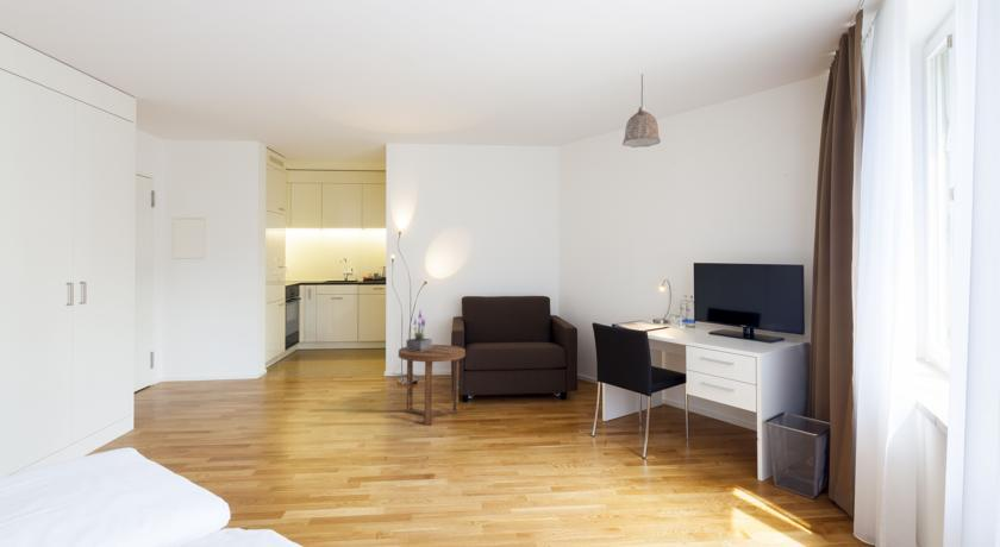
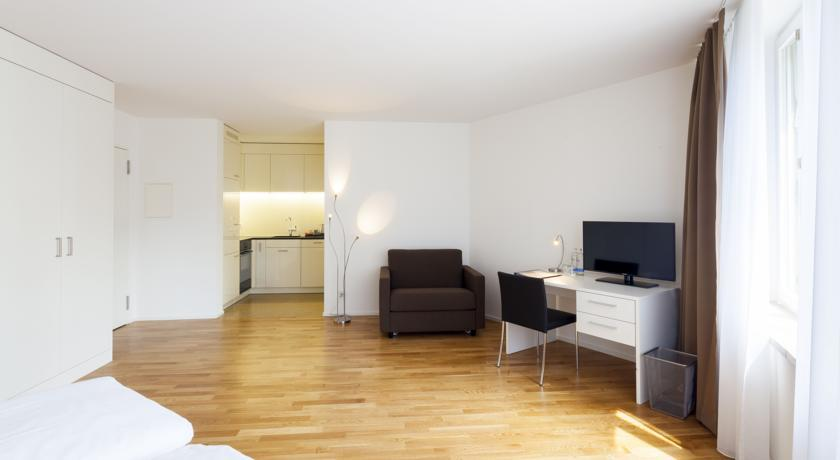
- side table [398,344,467,426]
- potted plant [405,308,433,352]
- pendant lamp [621,73,662,149]
